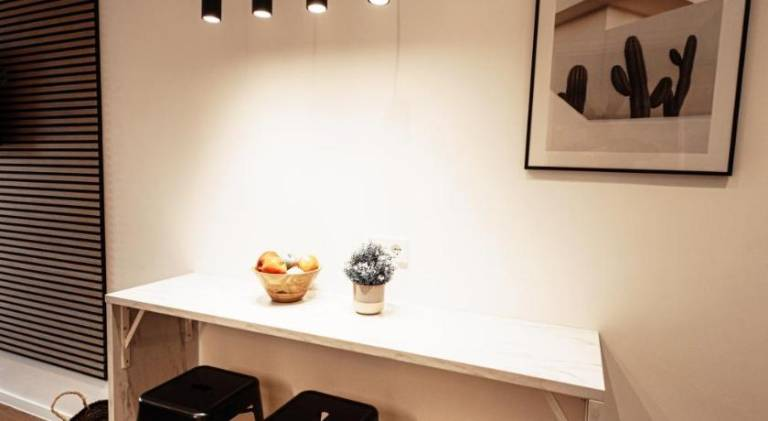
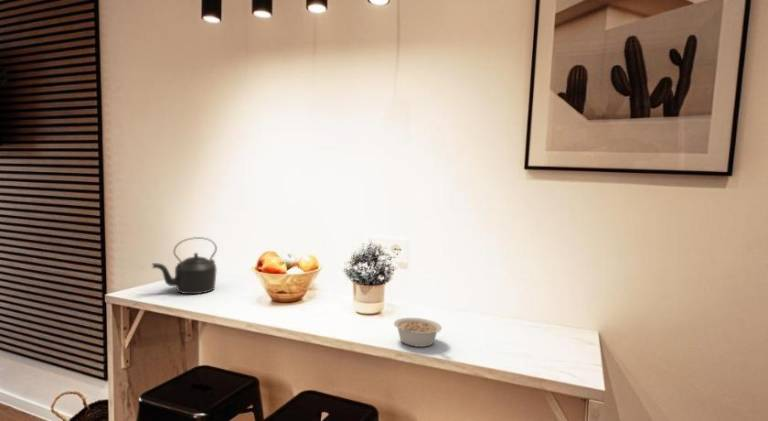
+ legume [393,317,443,348]
+ kettle [151,236,218,295]
